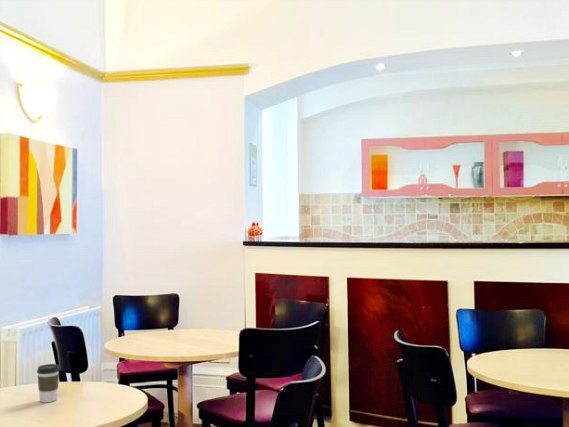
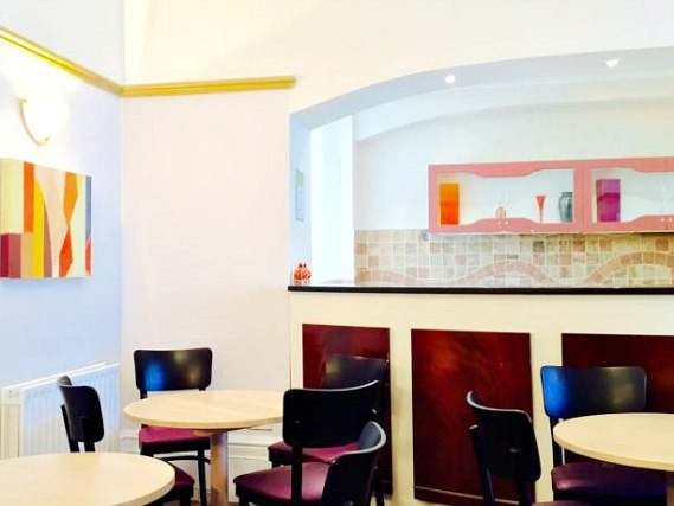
- coffee cup [36,363,61,403]
